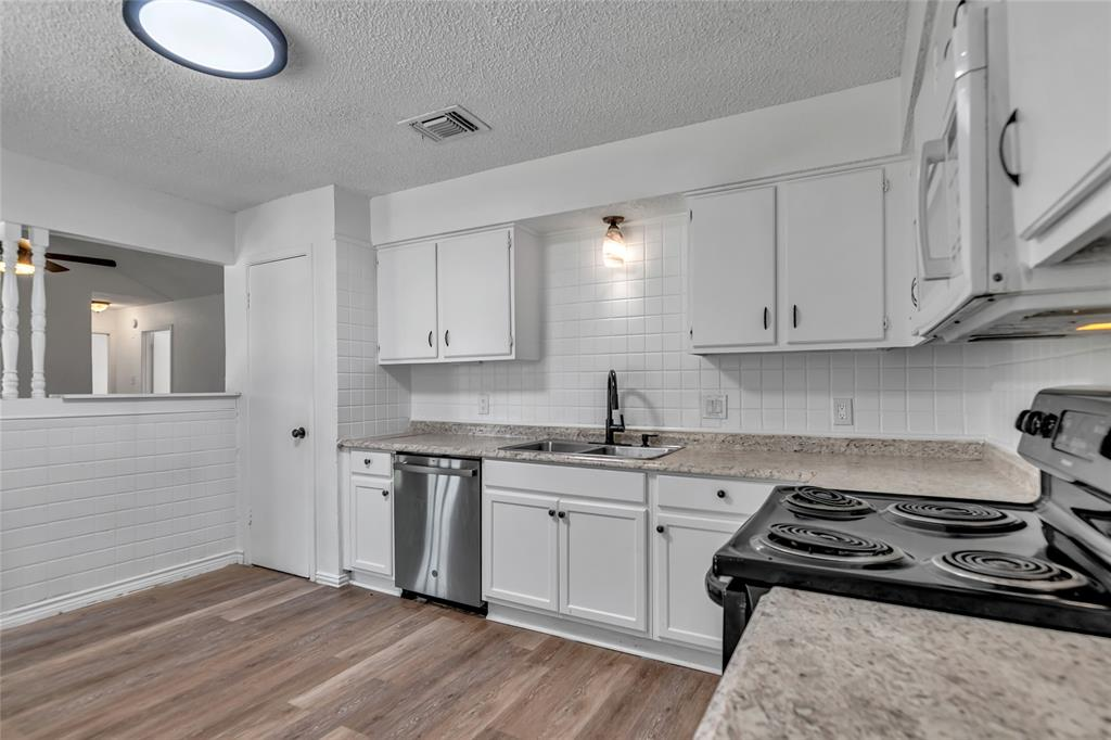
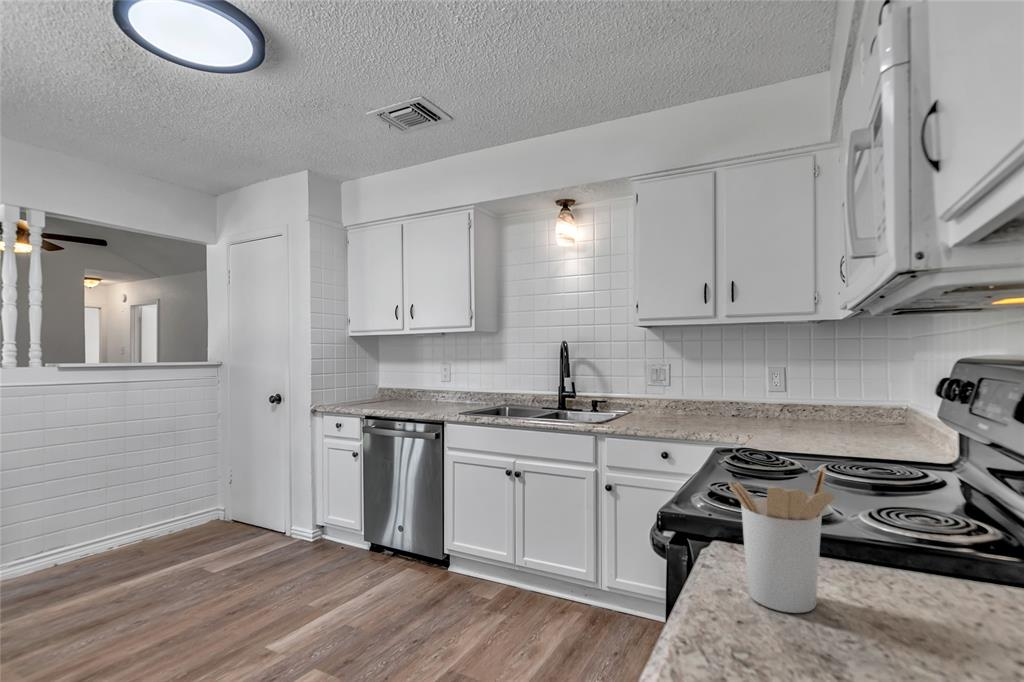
+ utensil holder [727,466,836,614]
